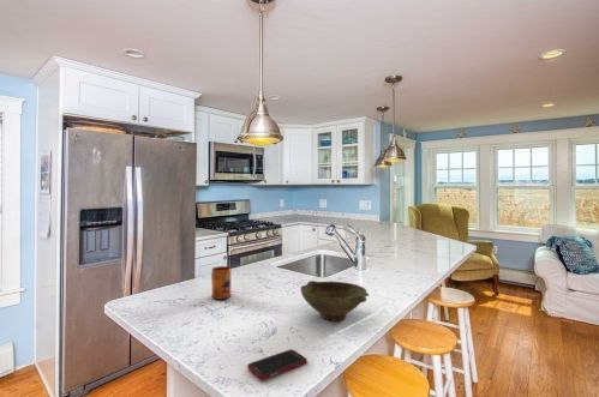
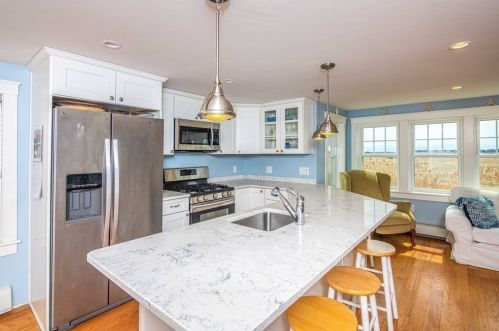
- cell phone [246,348,309,381]
- mug [210,265,232,301]
- bowl [299,279,370,321]
